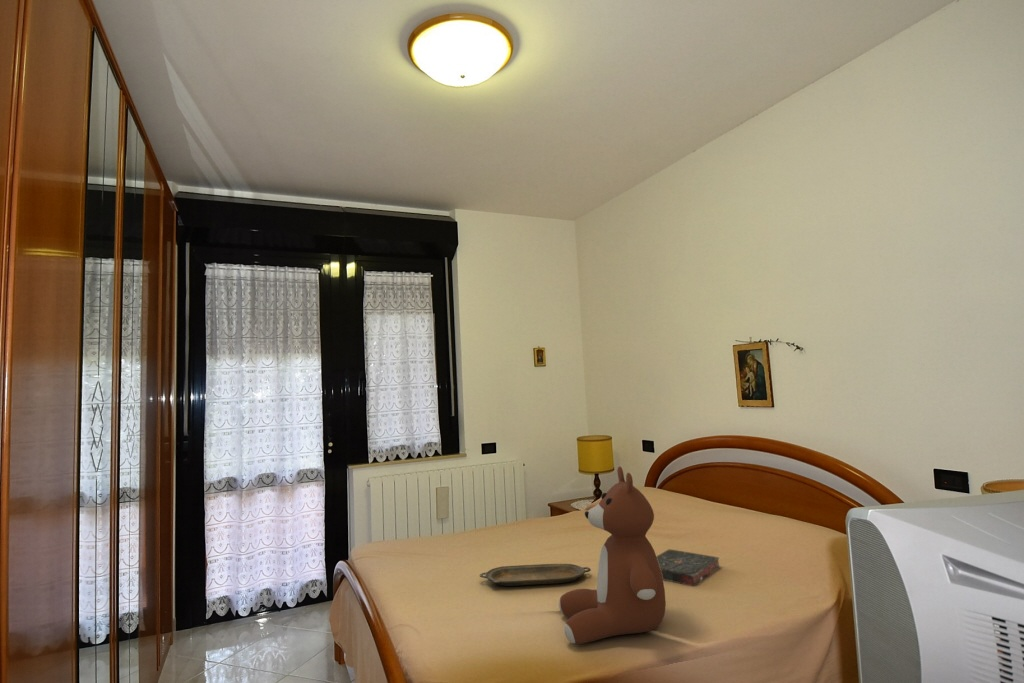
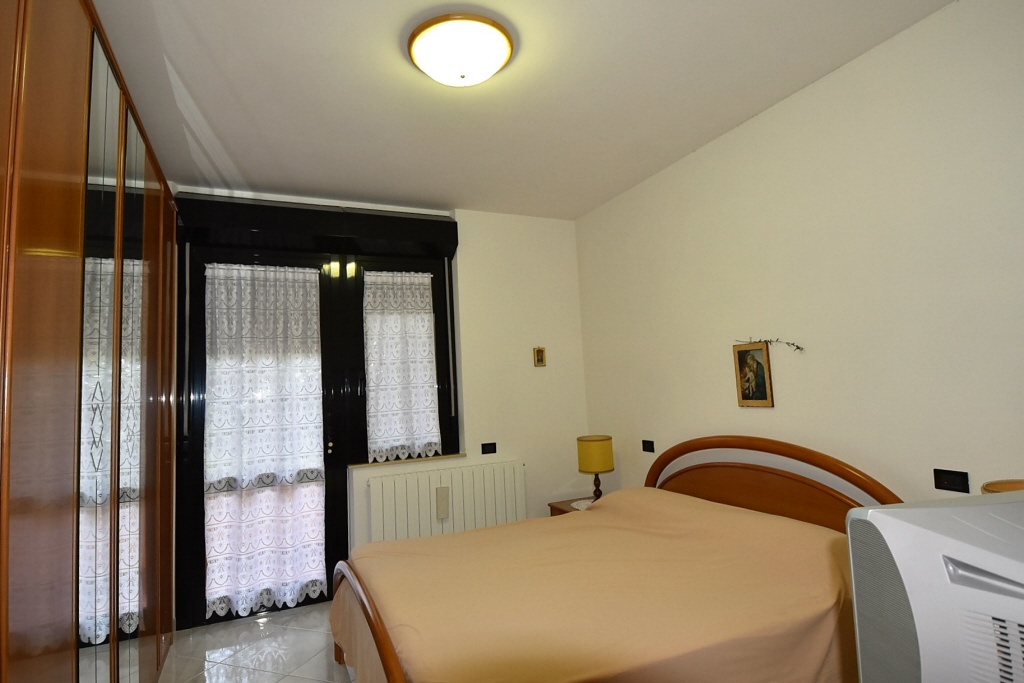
- book [656,548,721,588]
- serving tray [478,563,592,587]
- teddy bear [558,465,667,645]
